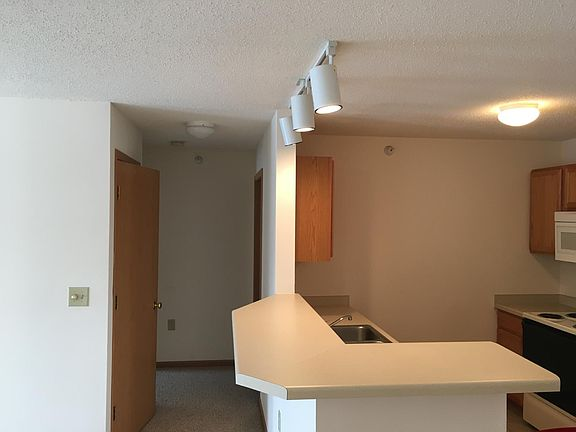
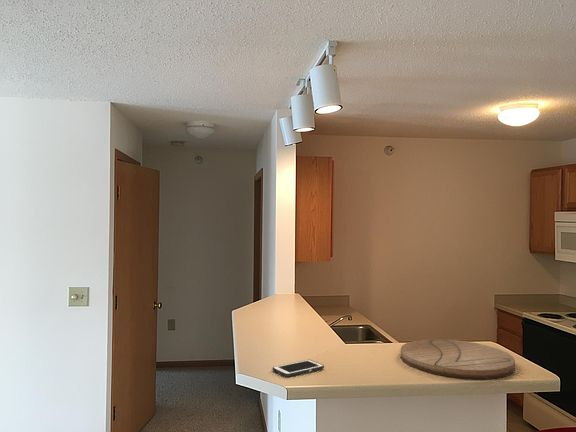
+ cutting board [400,338,516,381]
+ cell phone [272,359,325,378]
